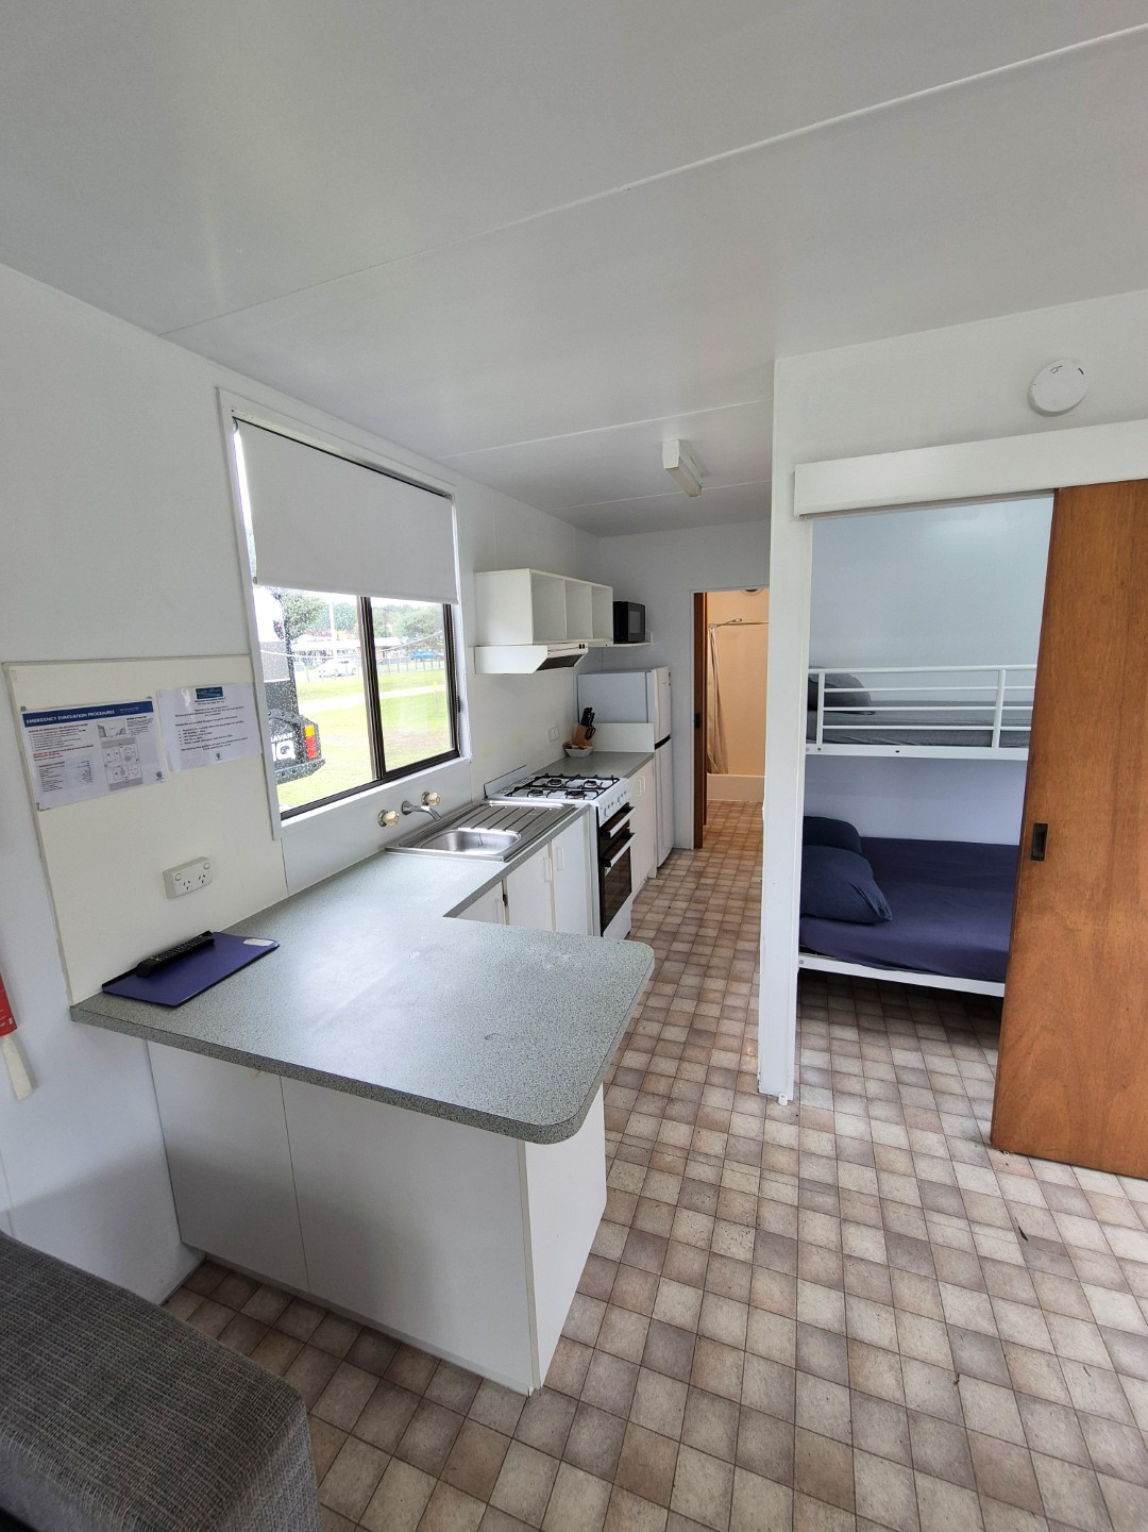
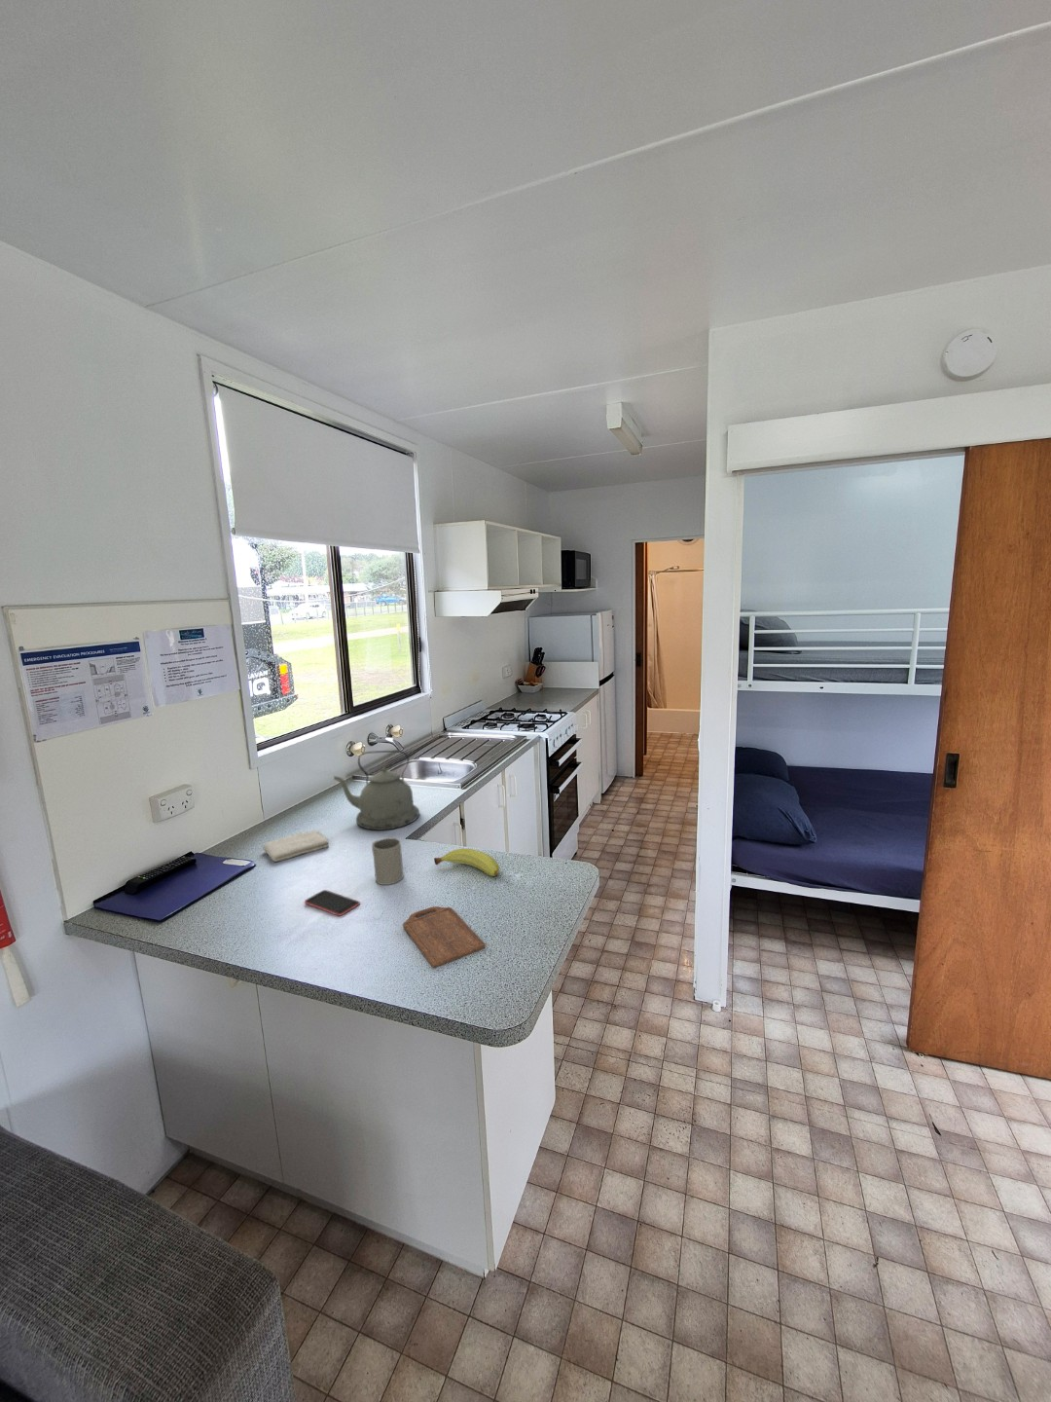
+ washcloth [262,829,330,862]
+ cutting board [402,905,487,969]
+ fruit [433,848,500,878]
+ smartphone [304,889,361,917]
+ mug [371,837,404,886]
+ kettle [332,750,420,831]
